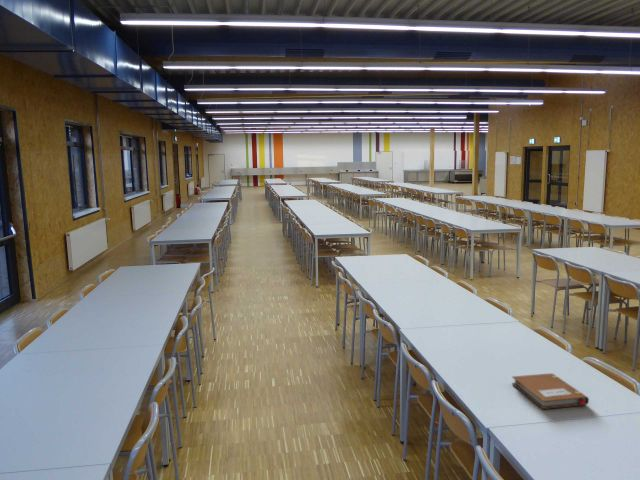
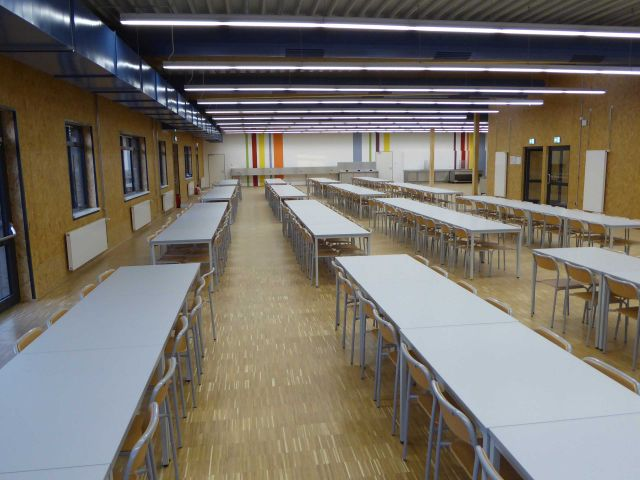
- notebook [511,372,590,410]
